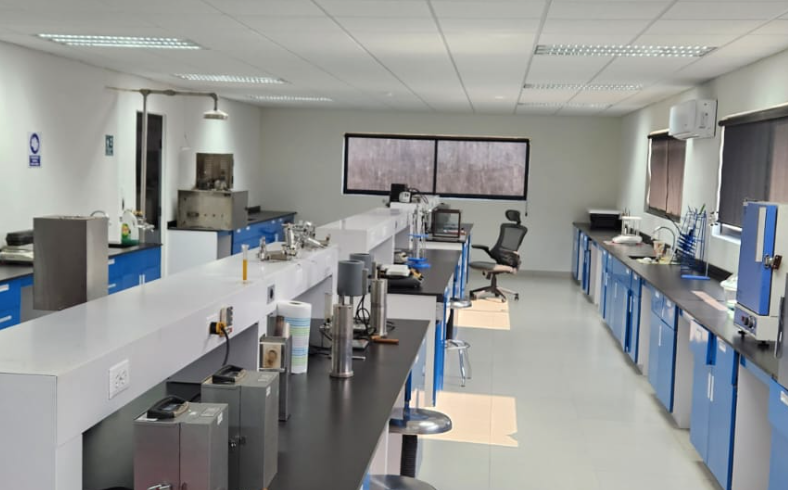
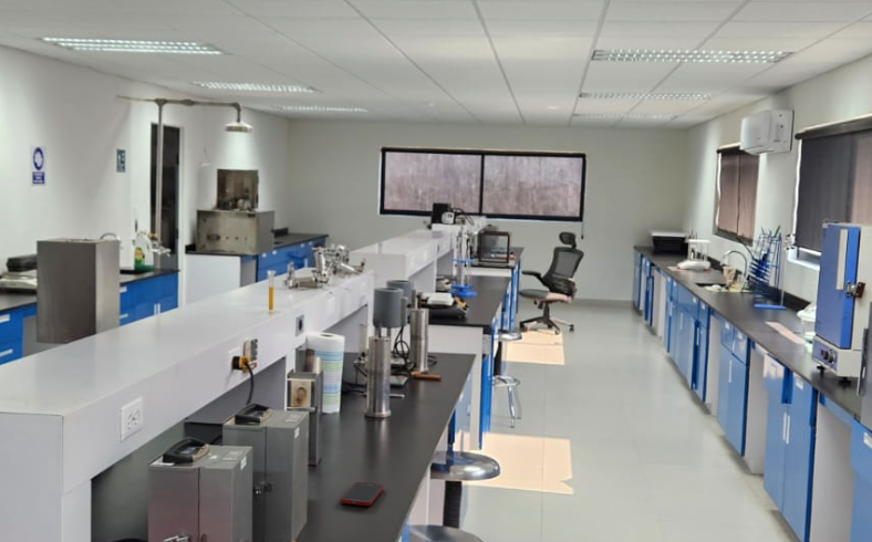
+ cell phone [339,481,385,507]
